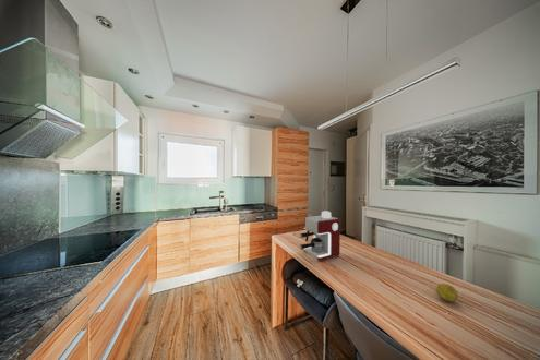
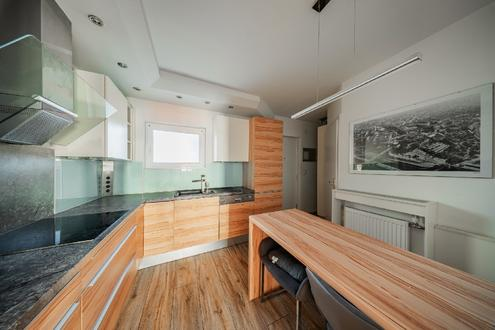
- fruit [435,283,459,303]
- coffee maker [299,209,341,262]
